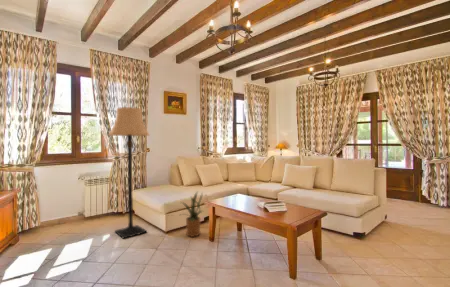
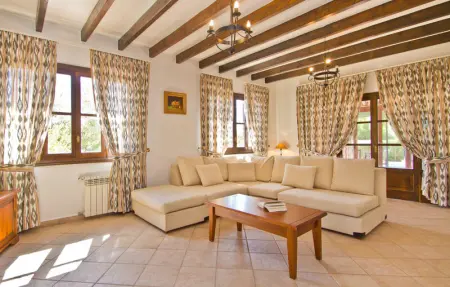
- lamp [107,106,151,240]
- house plant [180,190,204,238]
